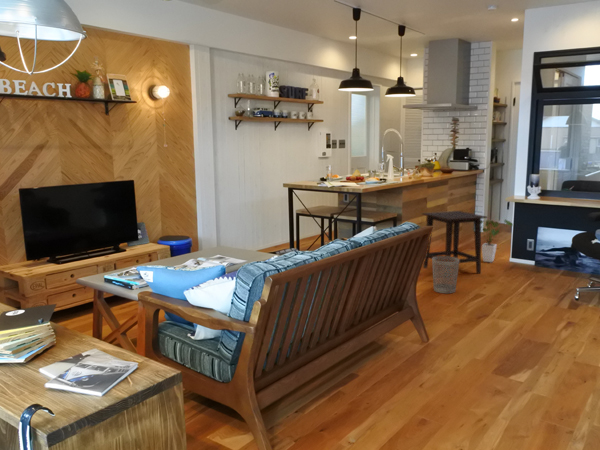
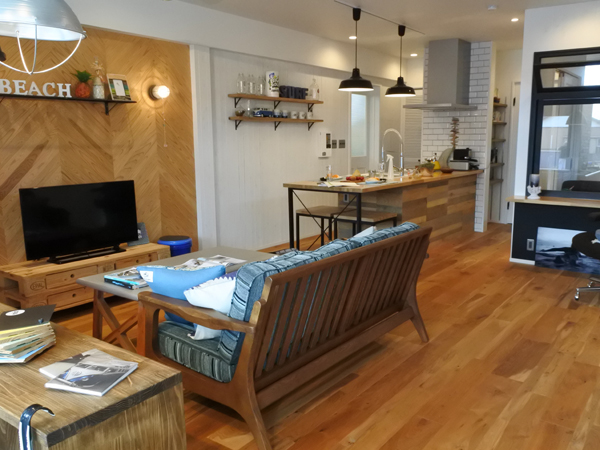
- wastebasket [431,255,460,294]
- house plant [481,218,513,263]
- side table [421,210,488,277]
